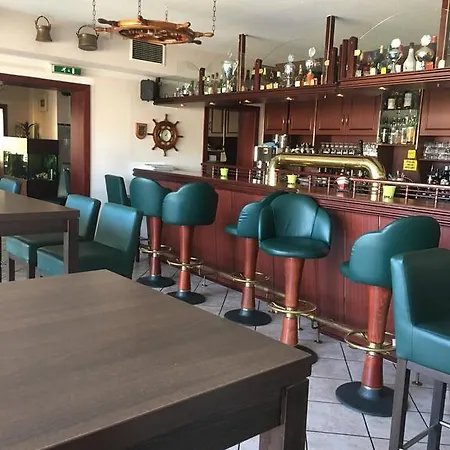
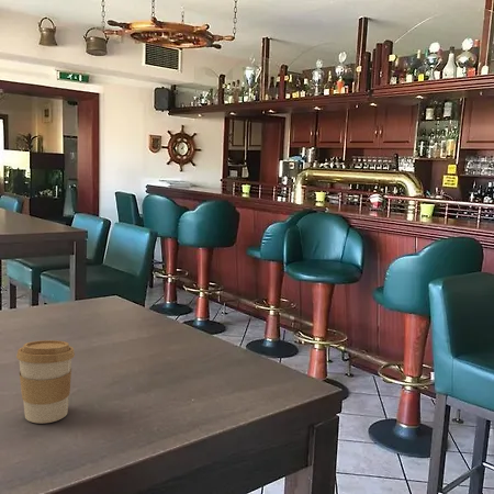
+ coffee cup [15,339,76,424]
